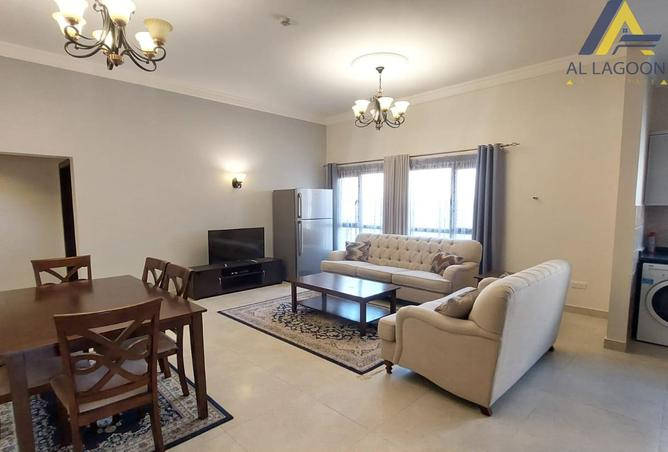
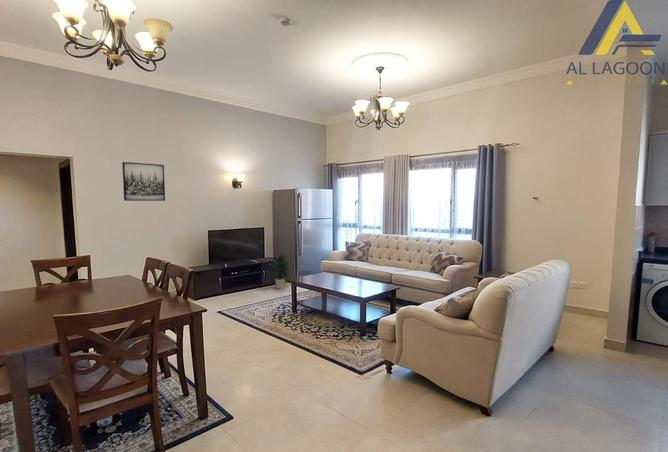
+ wall art [121,161,166,202]
+ indoor plant [264,252,293,290]
